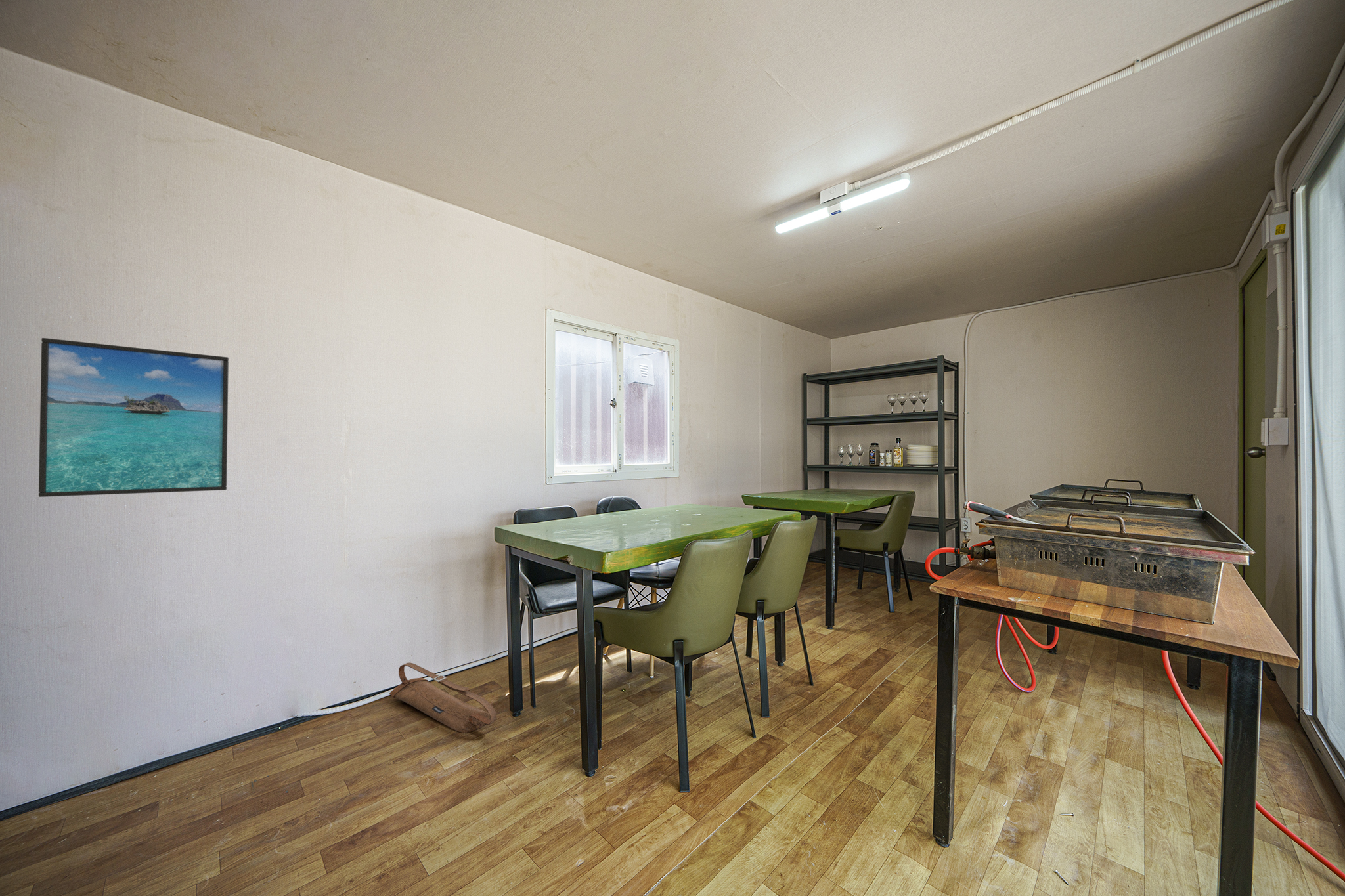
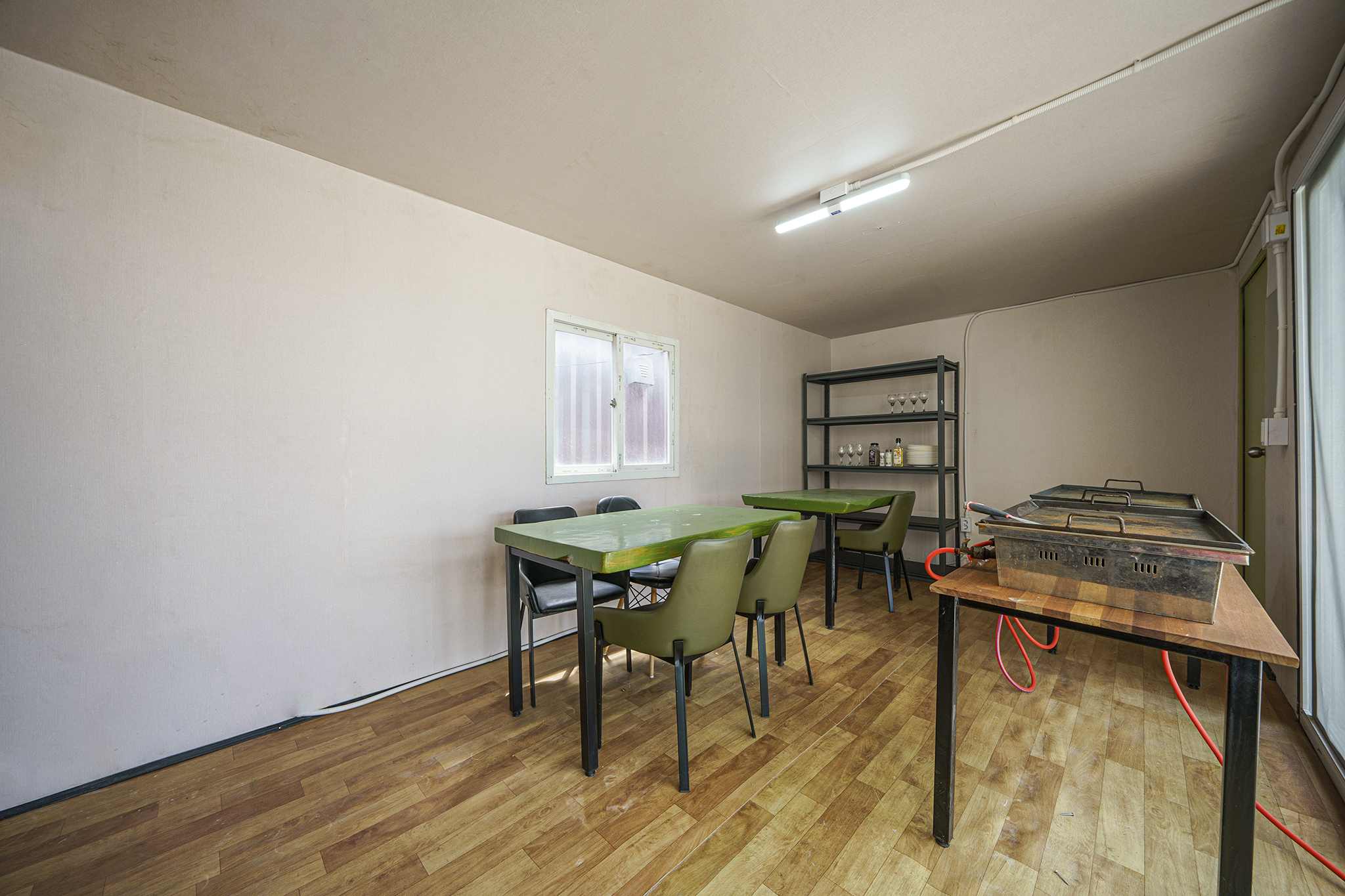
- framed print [38,337,229,498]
- bag [389,662,497,734]
